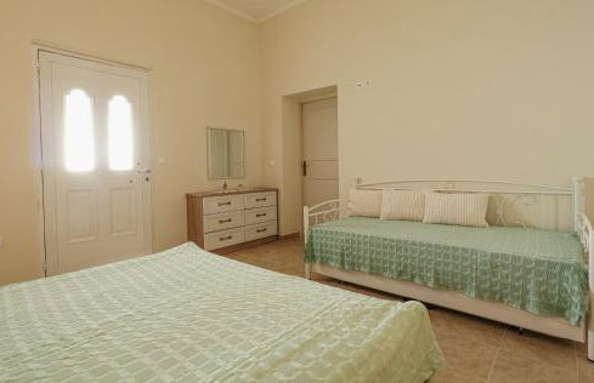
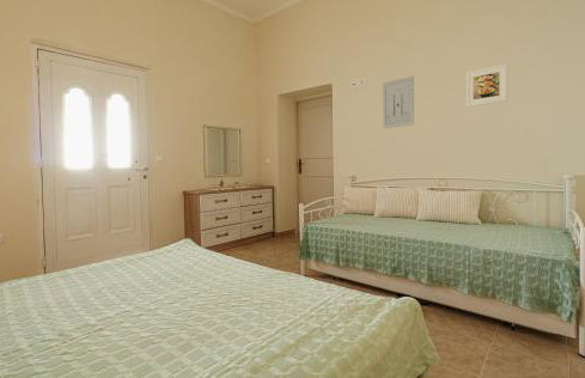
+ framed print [465,62,508,109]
+ wall art [382,75,415,129]
